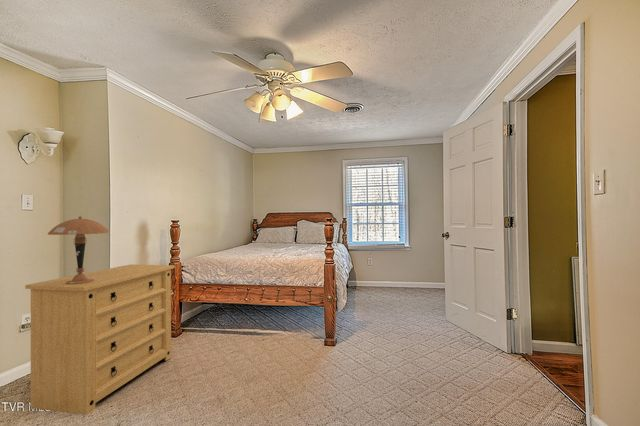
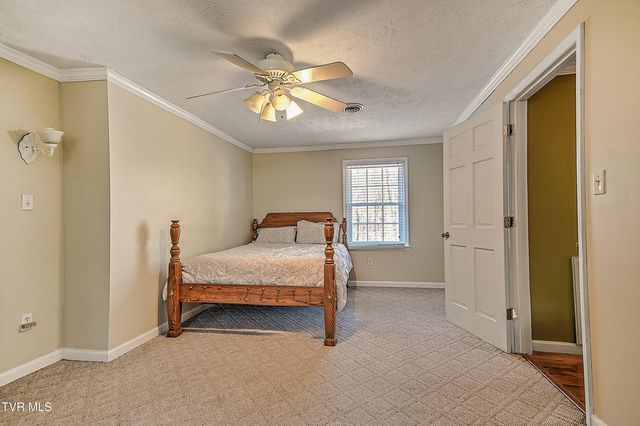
- table lamp [47,215,111,284]
- dresser [24,263,176,416]
